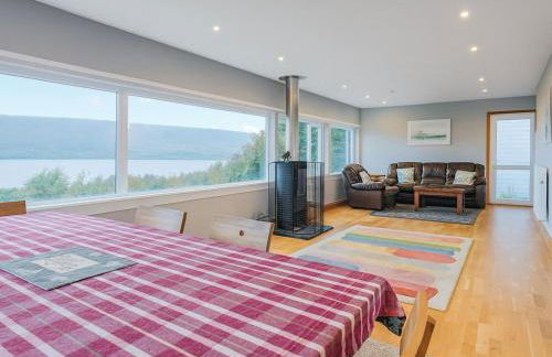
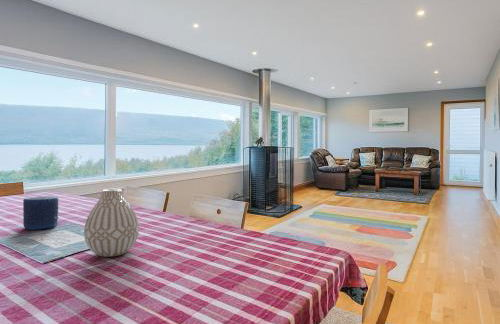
+ vase [83,188,140,258]
+ candle [22,195,59,231]
